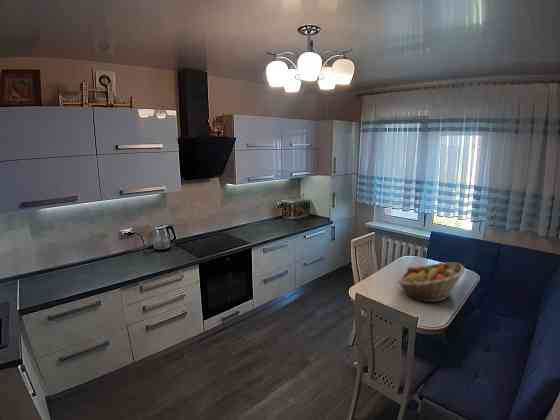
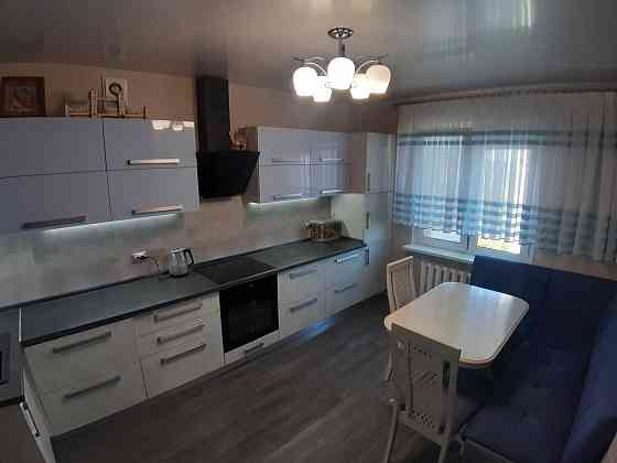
- fruit basket [397,261,466,303]
